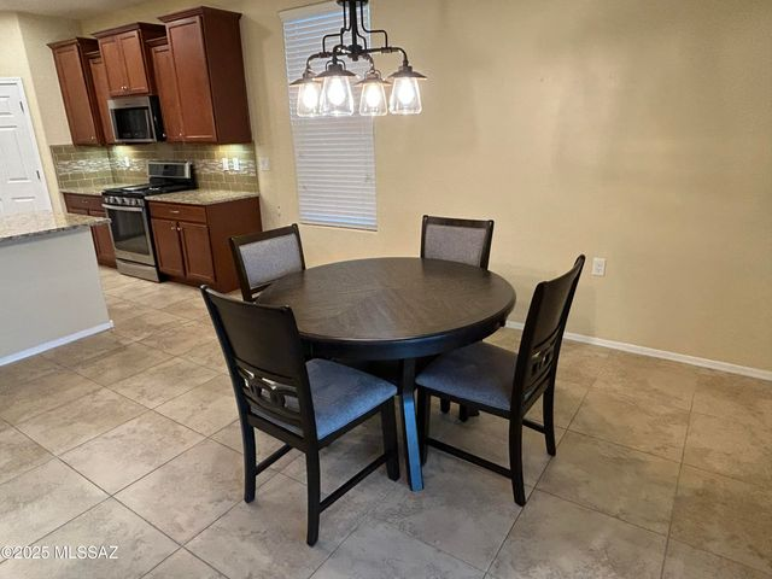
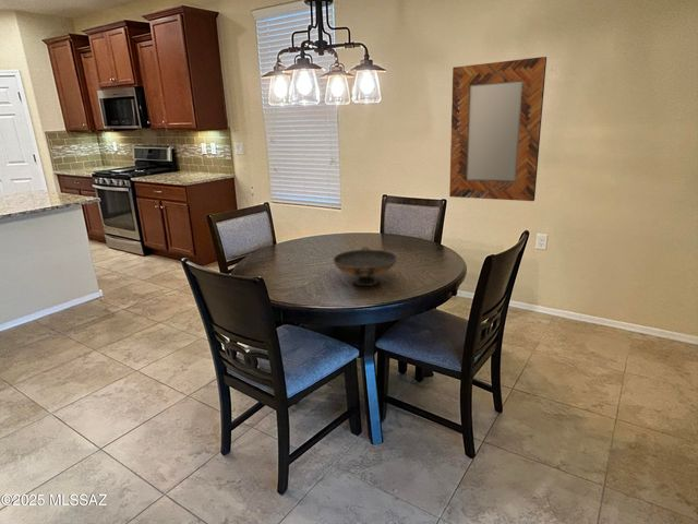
+ home mirror [448,56,547,202]
+ decorative bowl [332,246,398,287]
